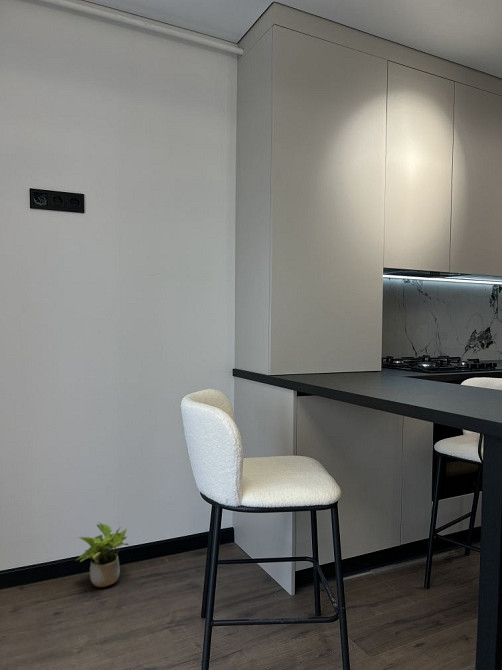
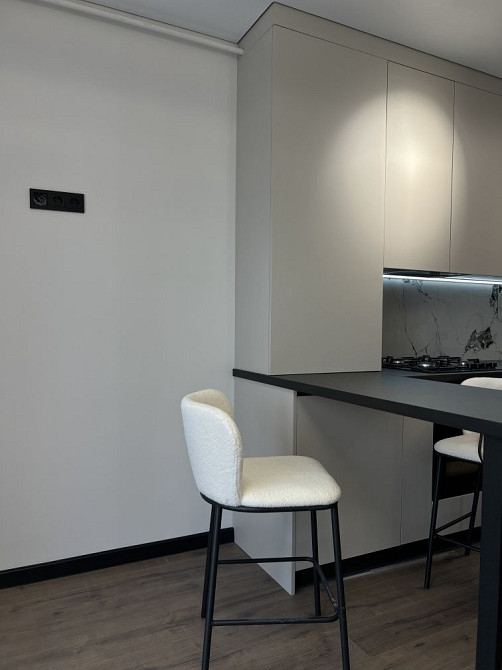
- potted plant [75,522,130,588]
